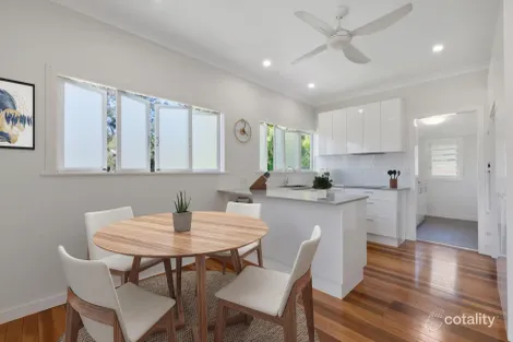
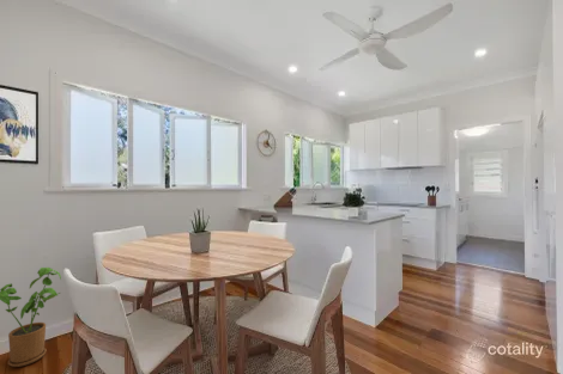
+ house plant [0,266,62,368]
